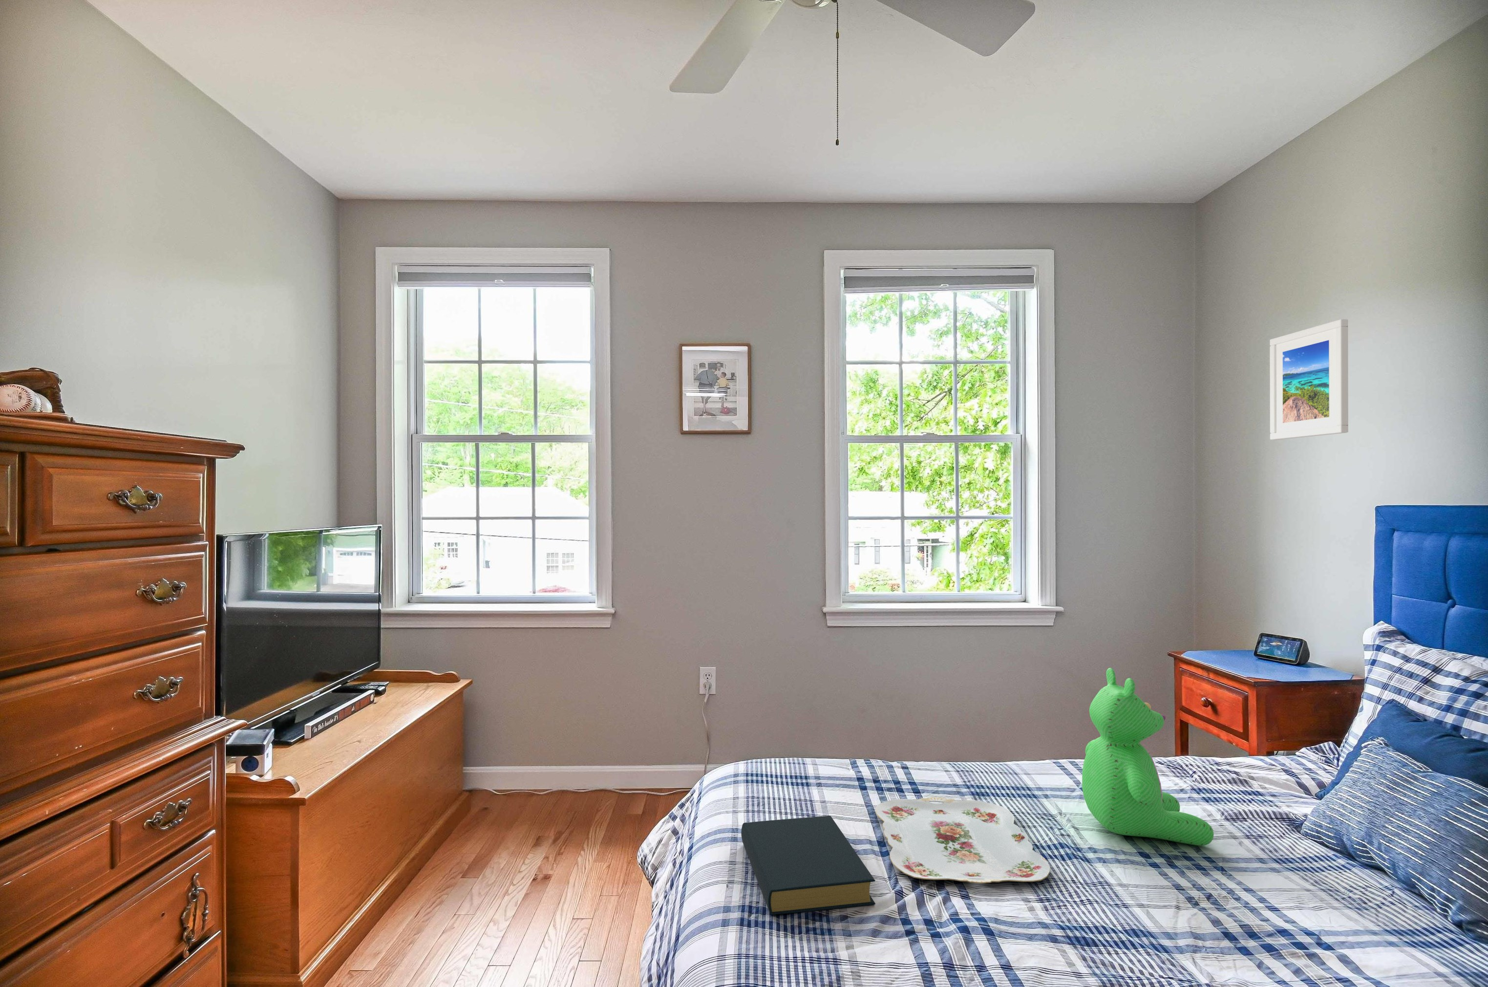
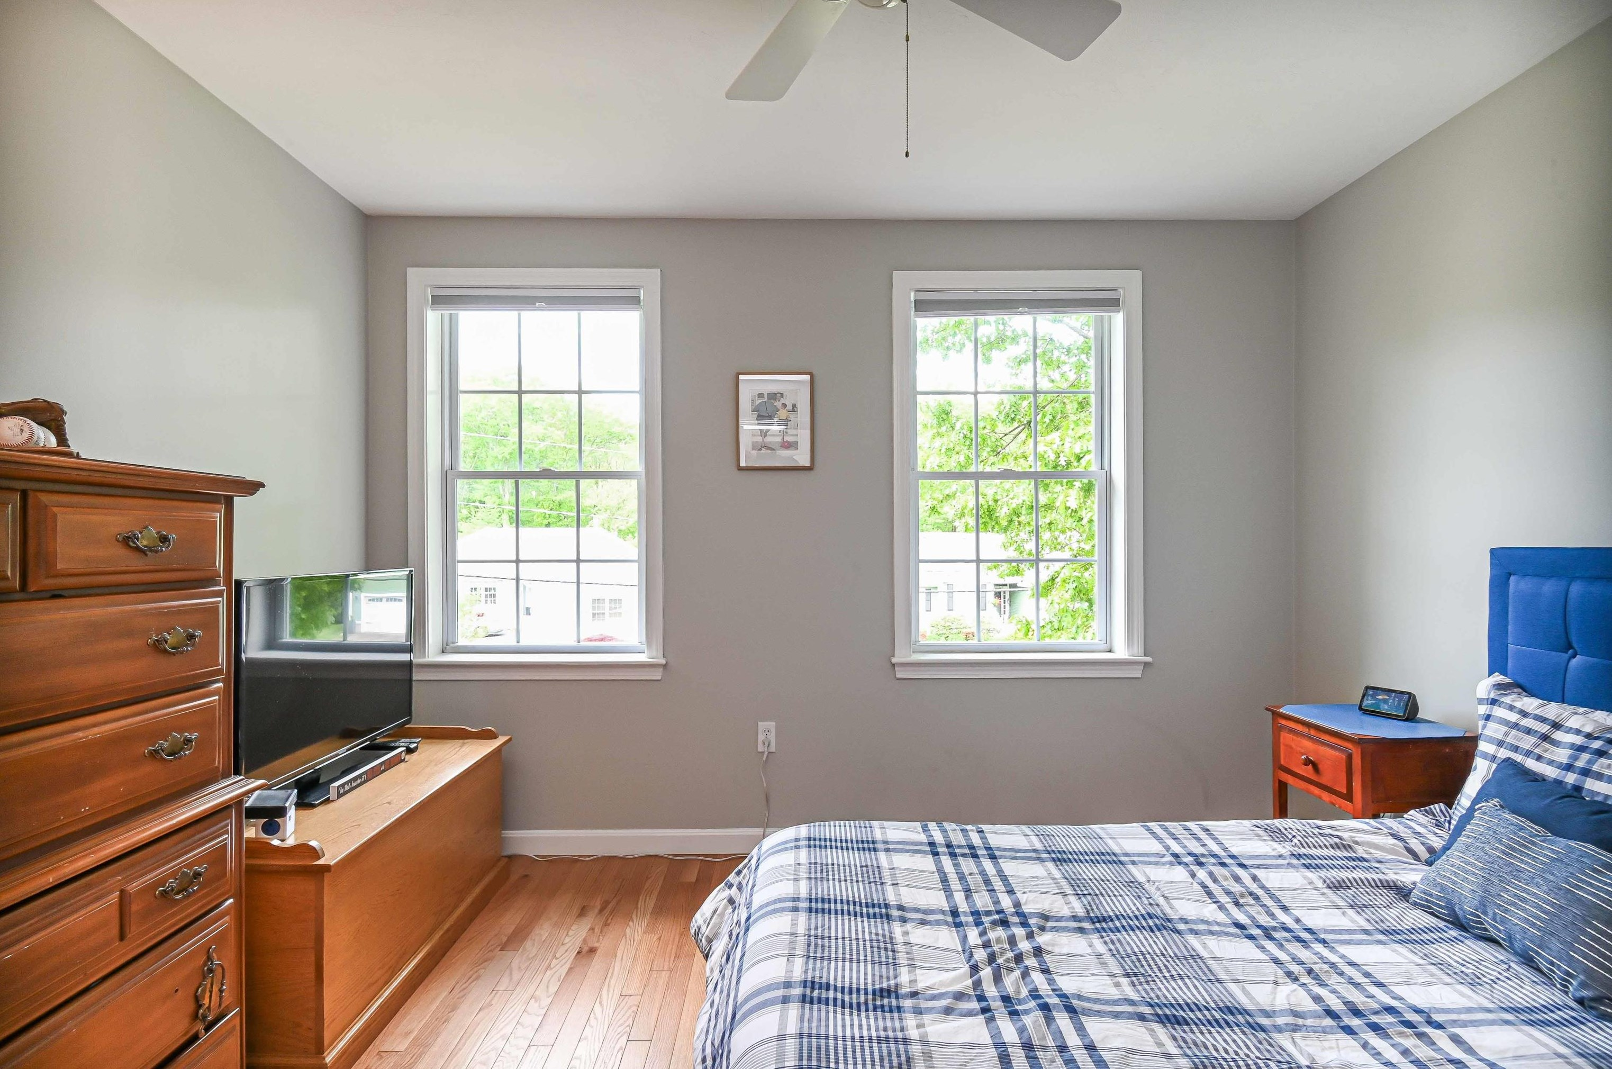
- hardback book [740,815,876,915]
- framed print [1270,318,1349,441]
- teddy bear [1082,668,1214,846]
- serving tray [875,796,1051,883]
